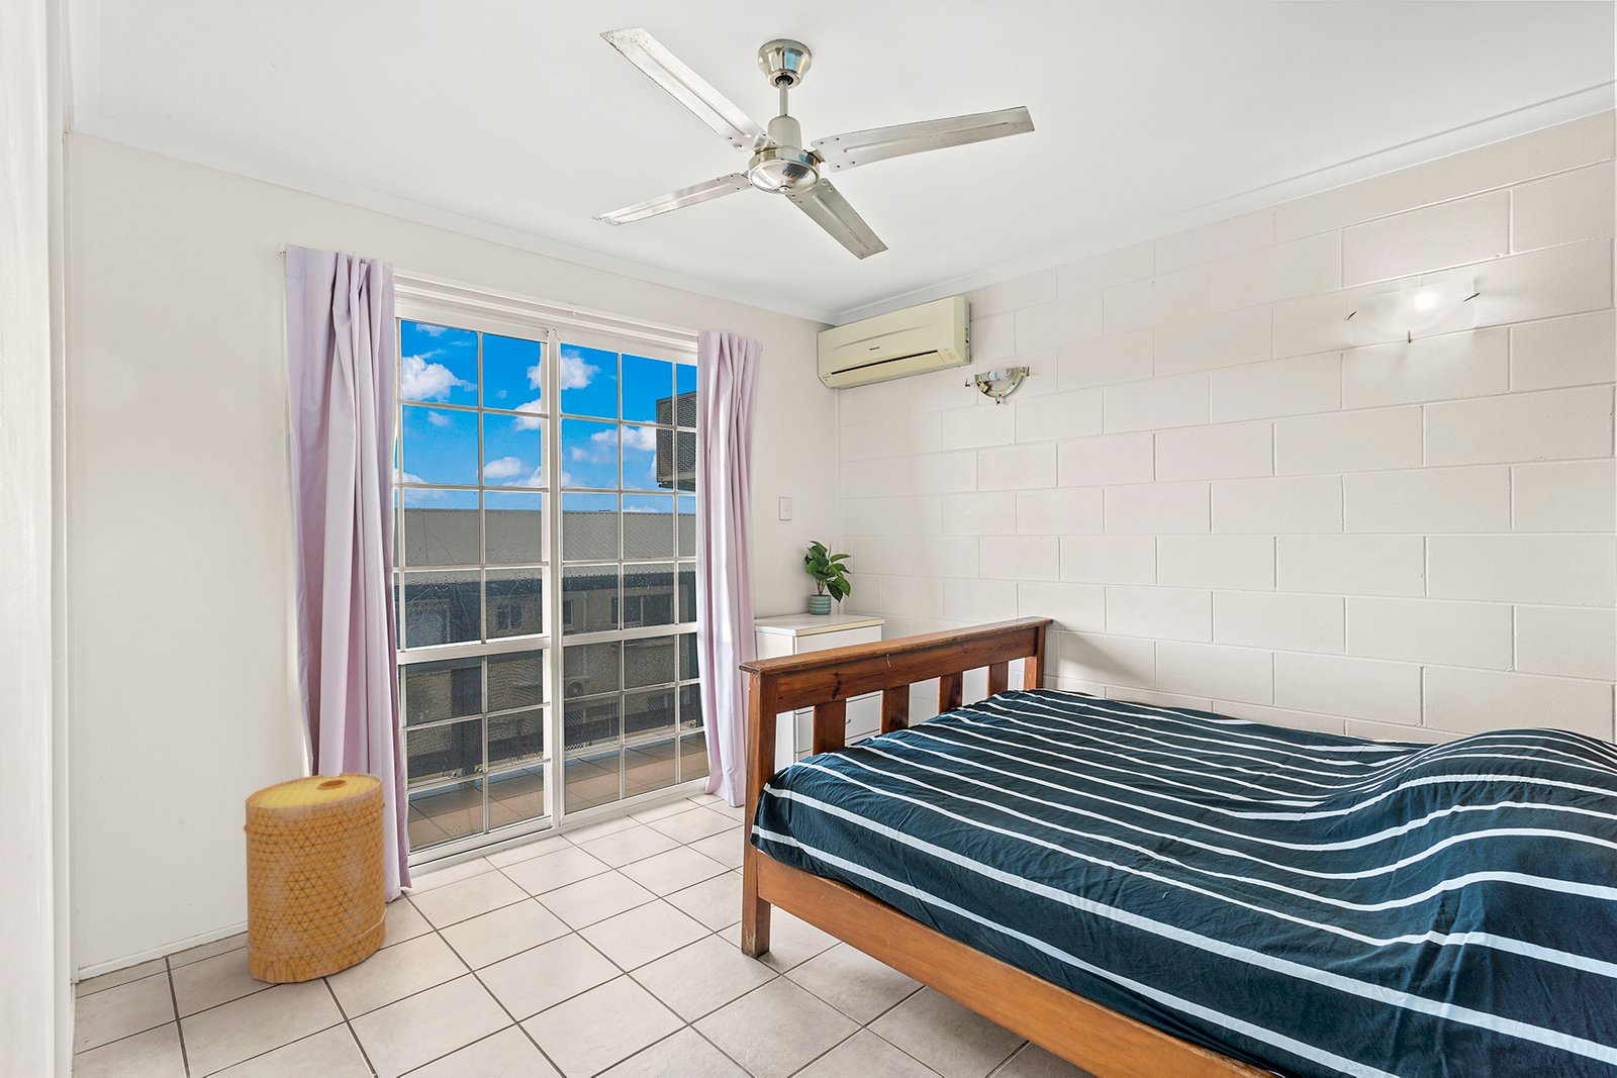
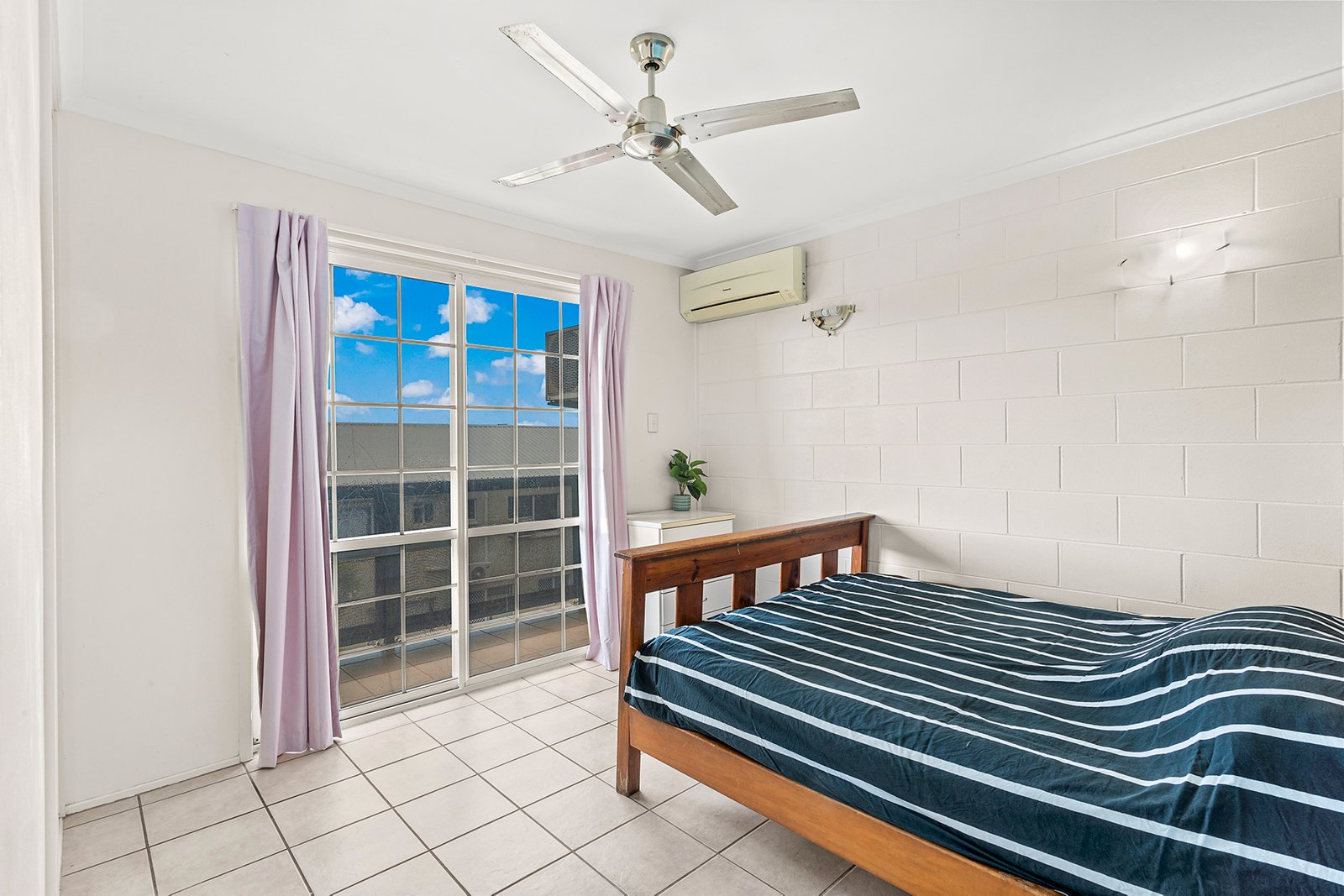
- basket [243,771,389,984]
